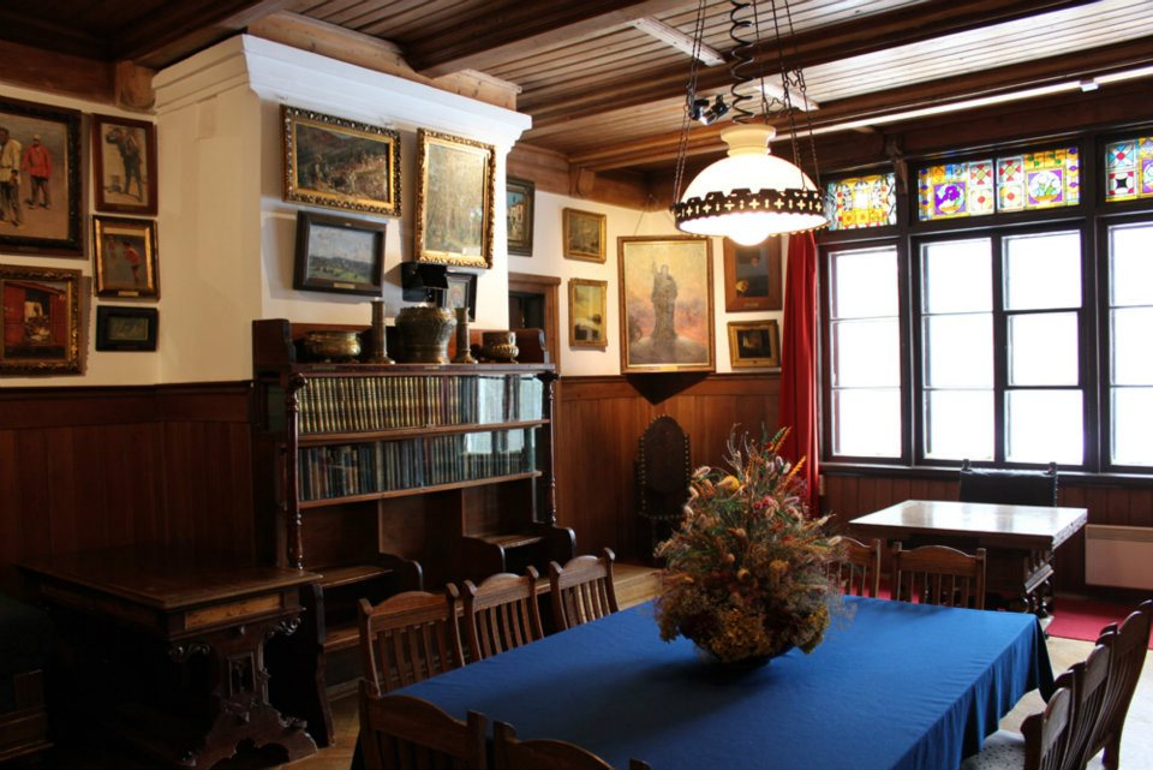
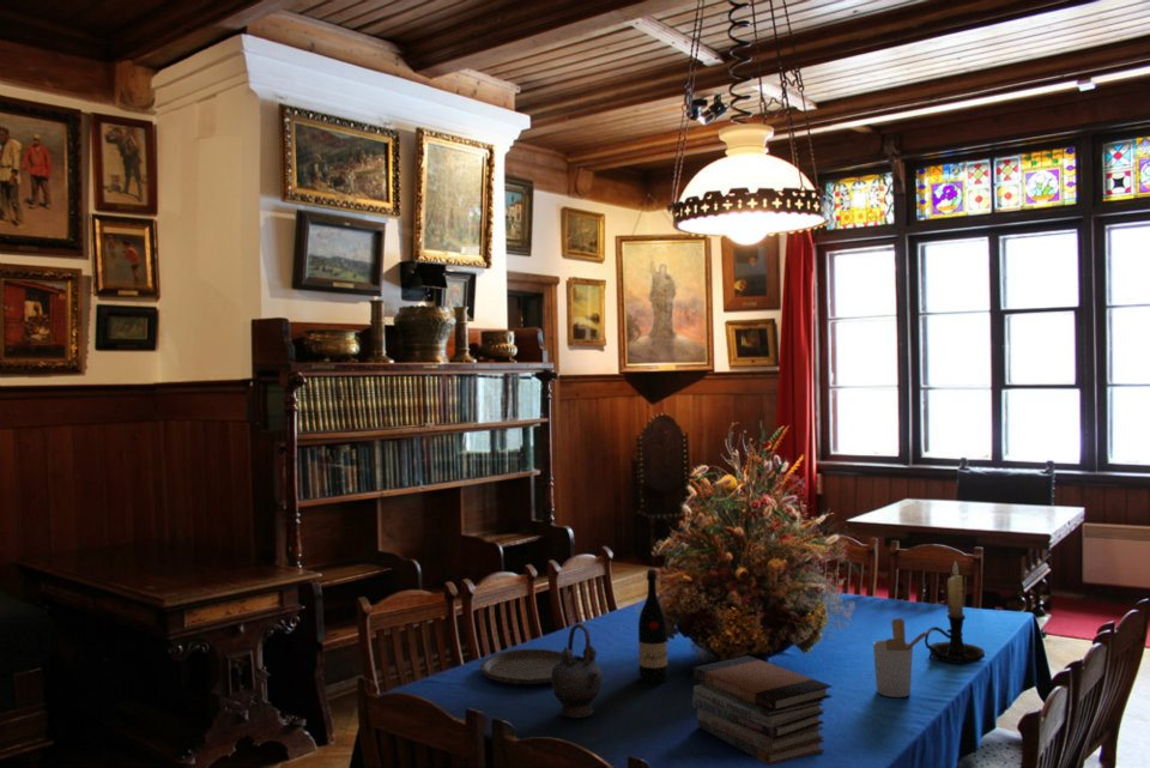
+ book stack [691,654,833,767]
+ teapot [551,623,604,719]
+ candle holder [924,560,986,665]
+ wine bottle [637,568,668,684]
+ utensil holder [872,617,933,699]
+ plate [479,647,562,685]
